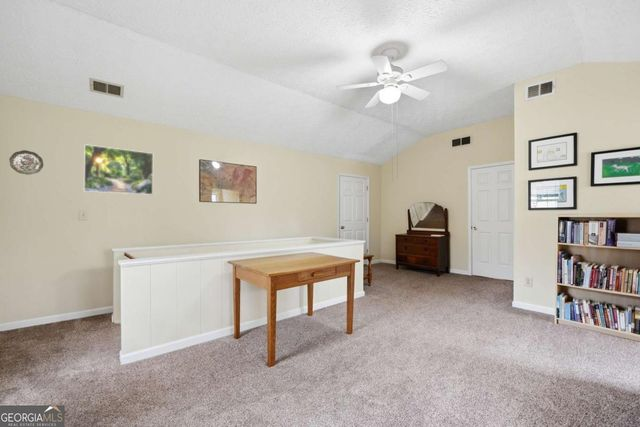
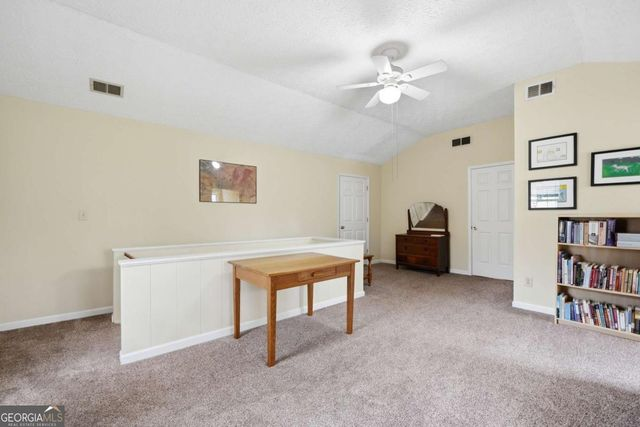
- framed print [83,143,154,196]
- decorative plate [8,149,44,176]
